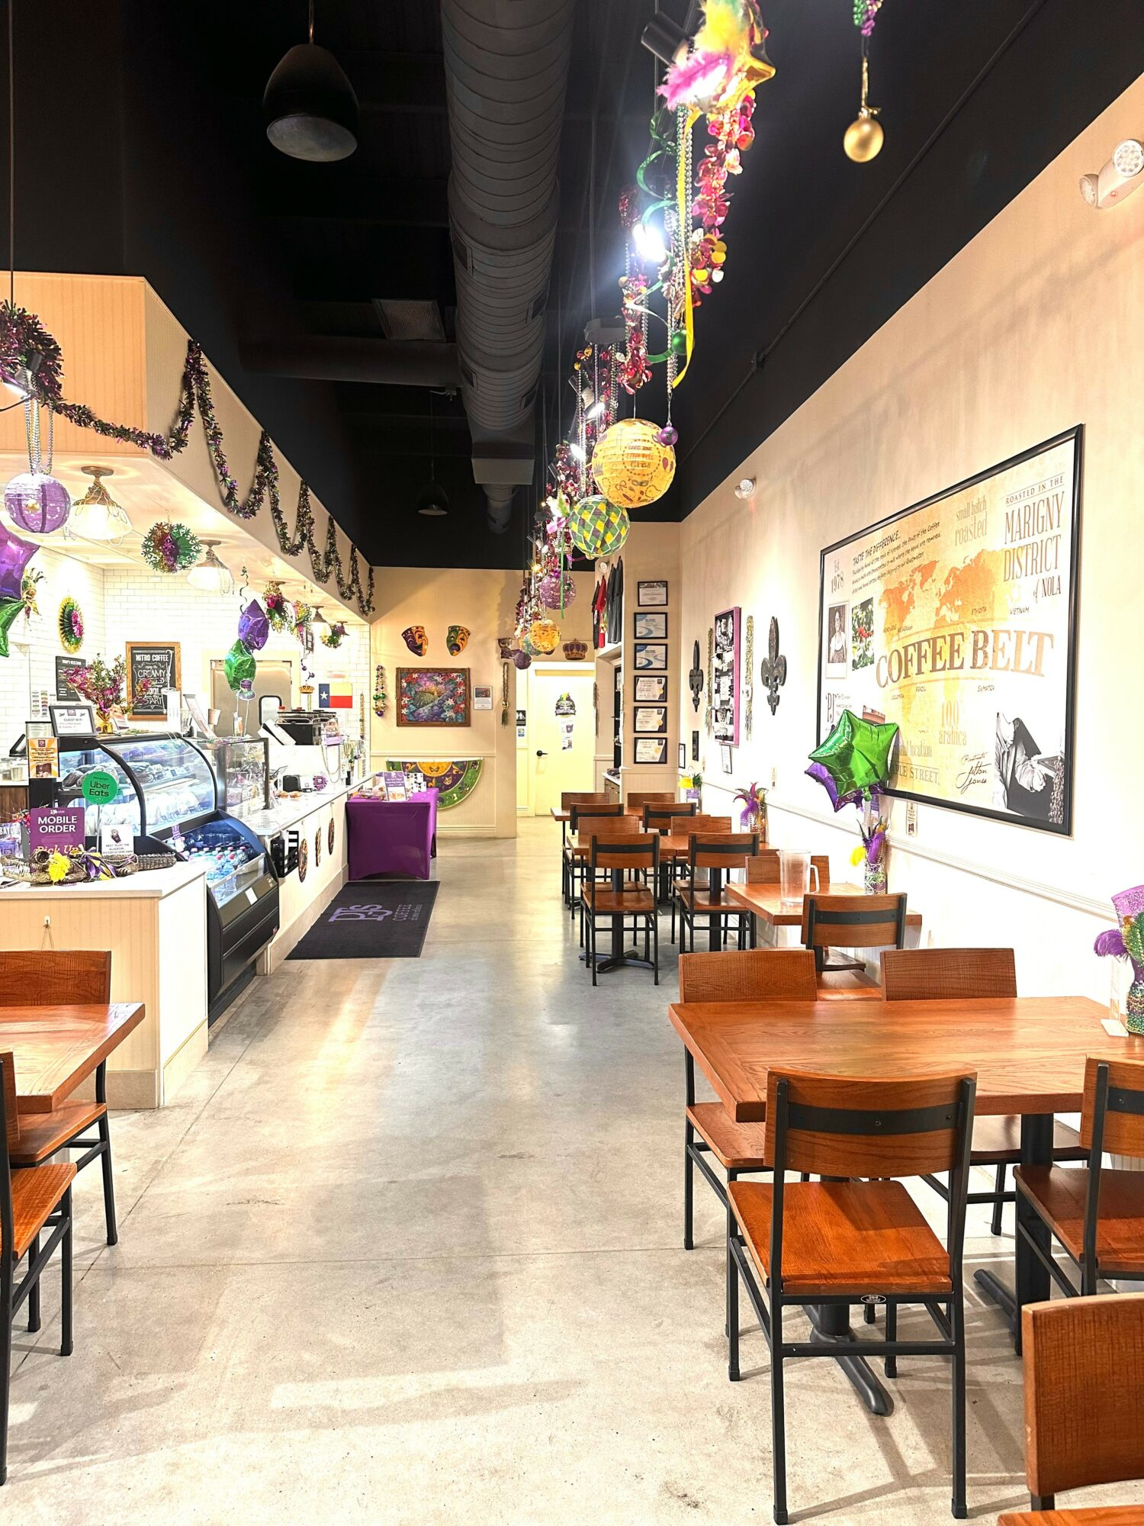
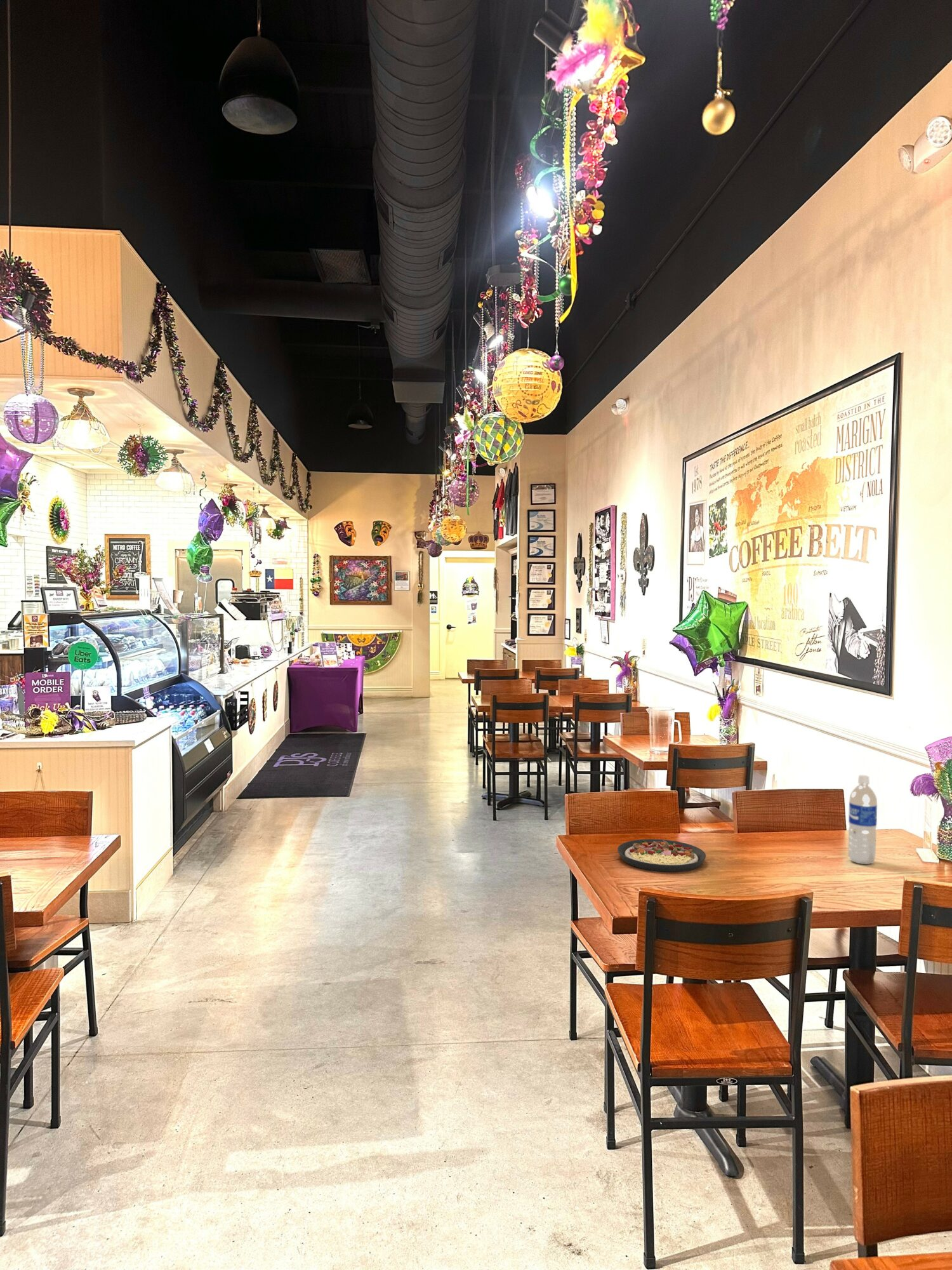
+ plate [617,838,706,872]
+ water bottle [848,775,878,865]
